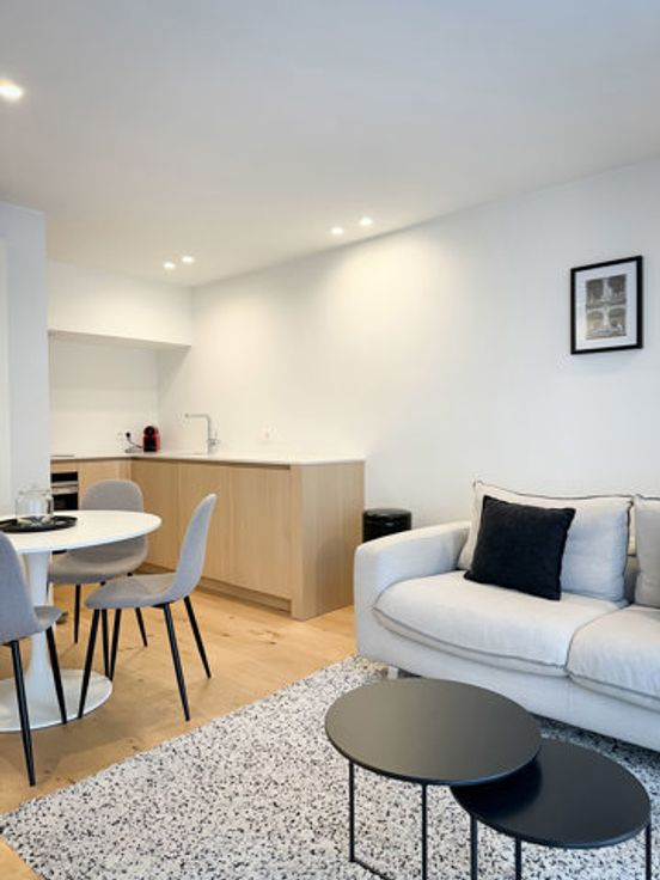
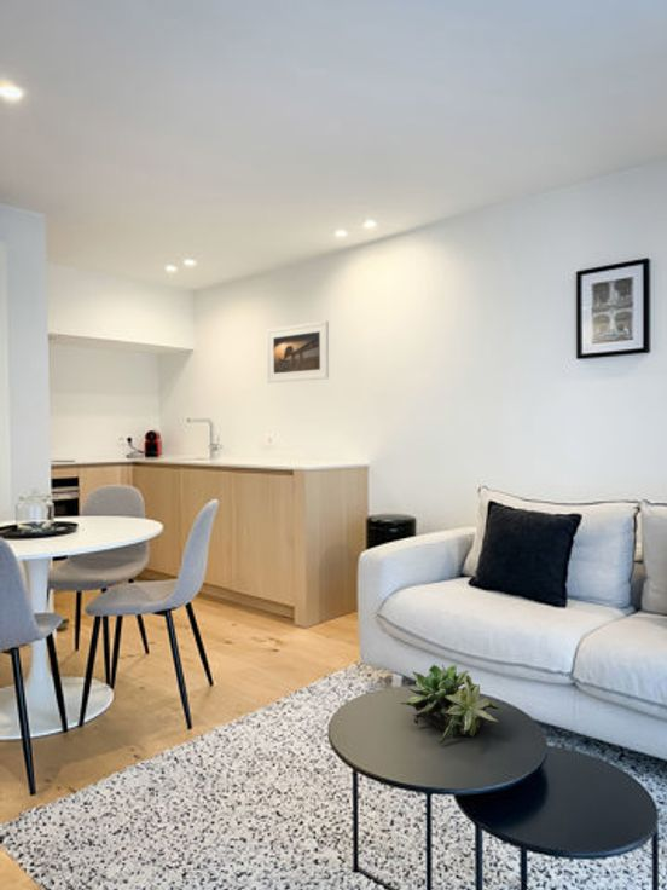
+ succulent plant [398,664,500,745]
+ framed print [266,319,330,385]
